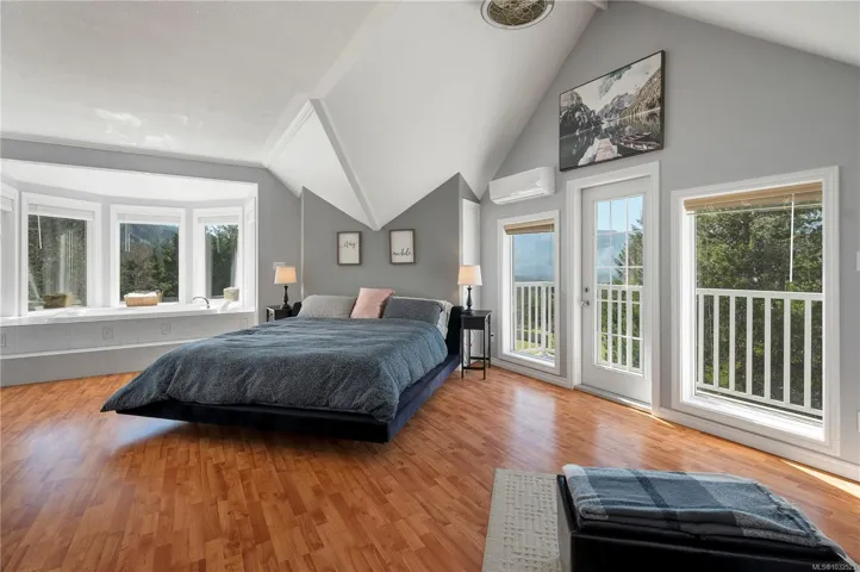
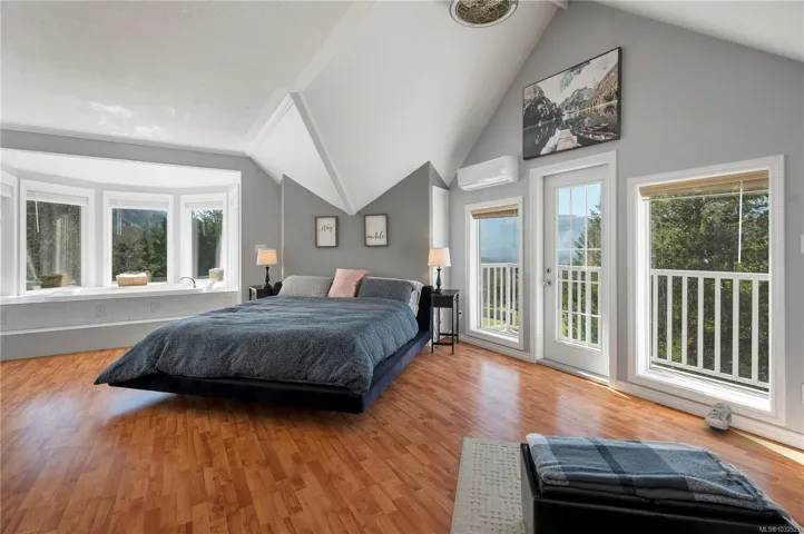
+ shoe [703,400,734,432]
